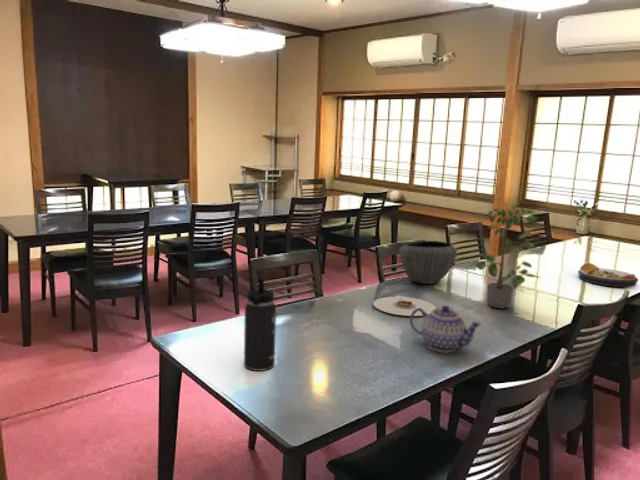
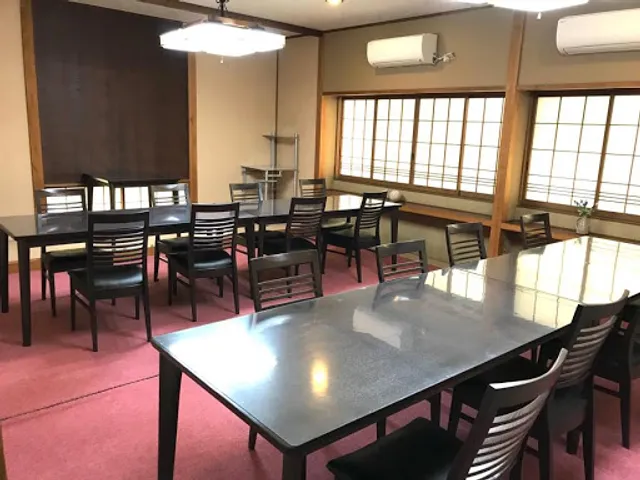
- thermos bottle [243,277,277,372]
- bowl [399,240,458,285]
- potted plant [475,205,541,309]
- teapot [409,305,483,353]
- plate [372,296,438,317]
- plate [577,262,639,288]
